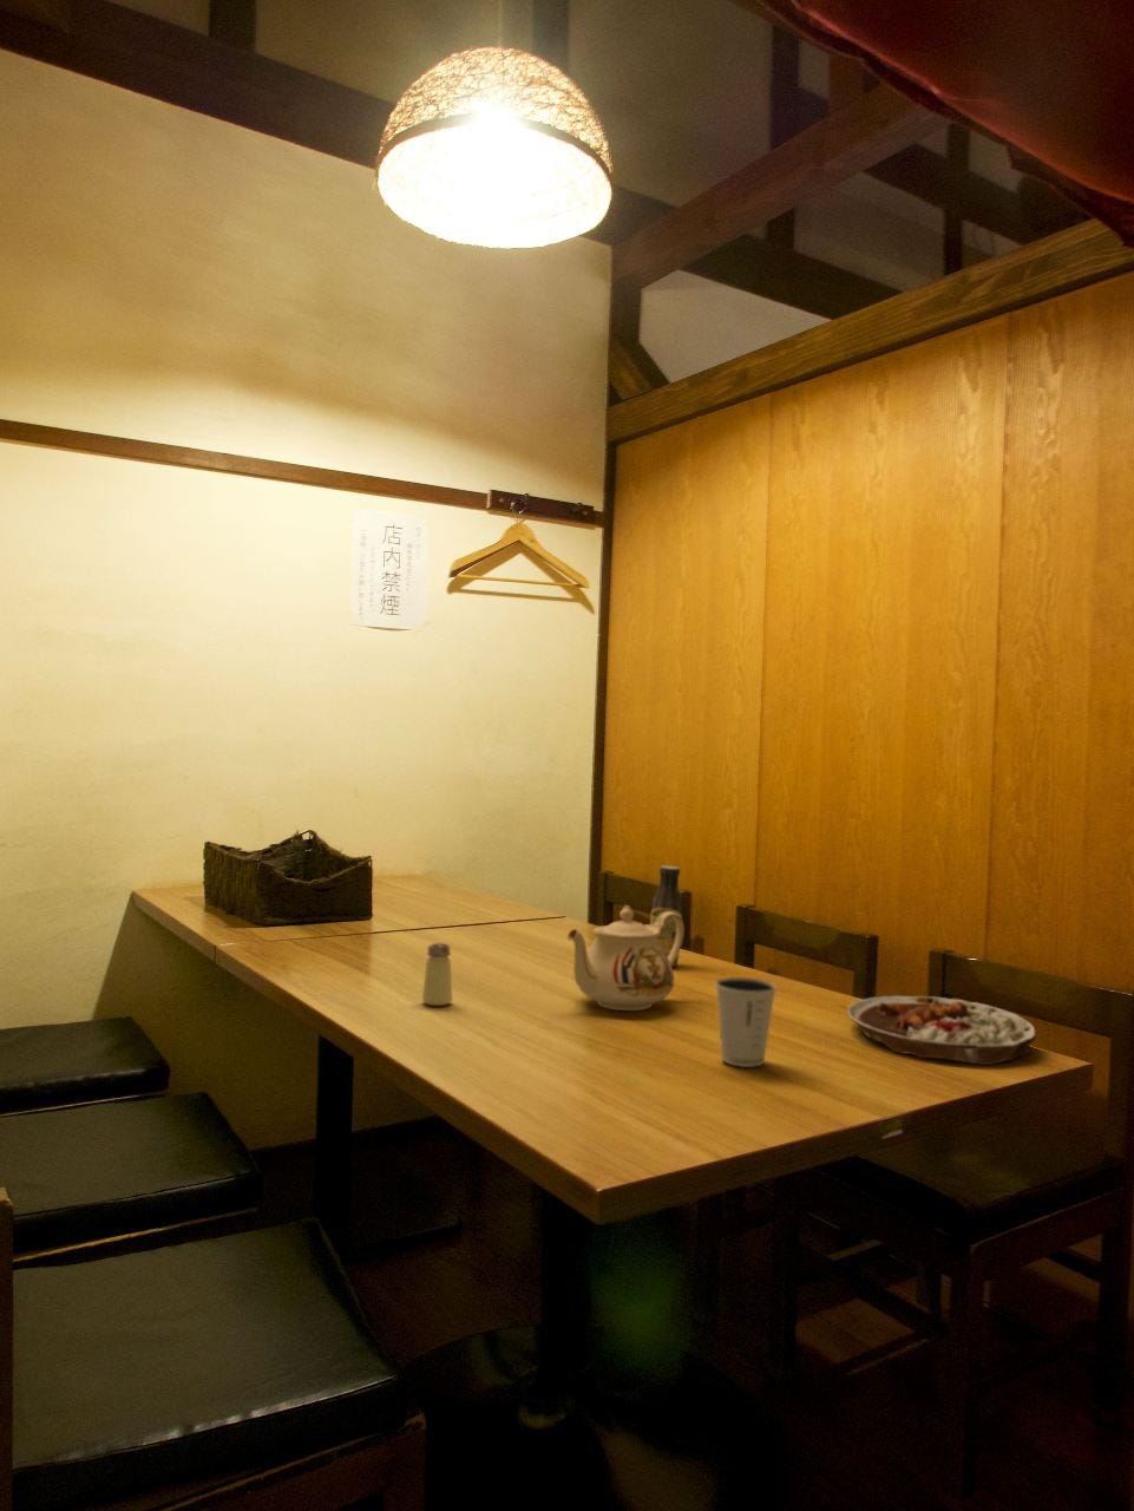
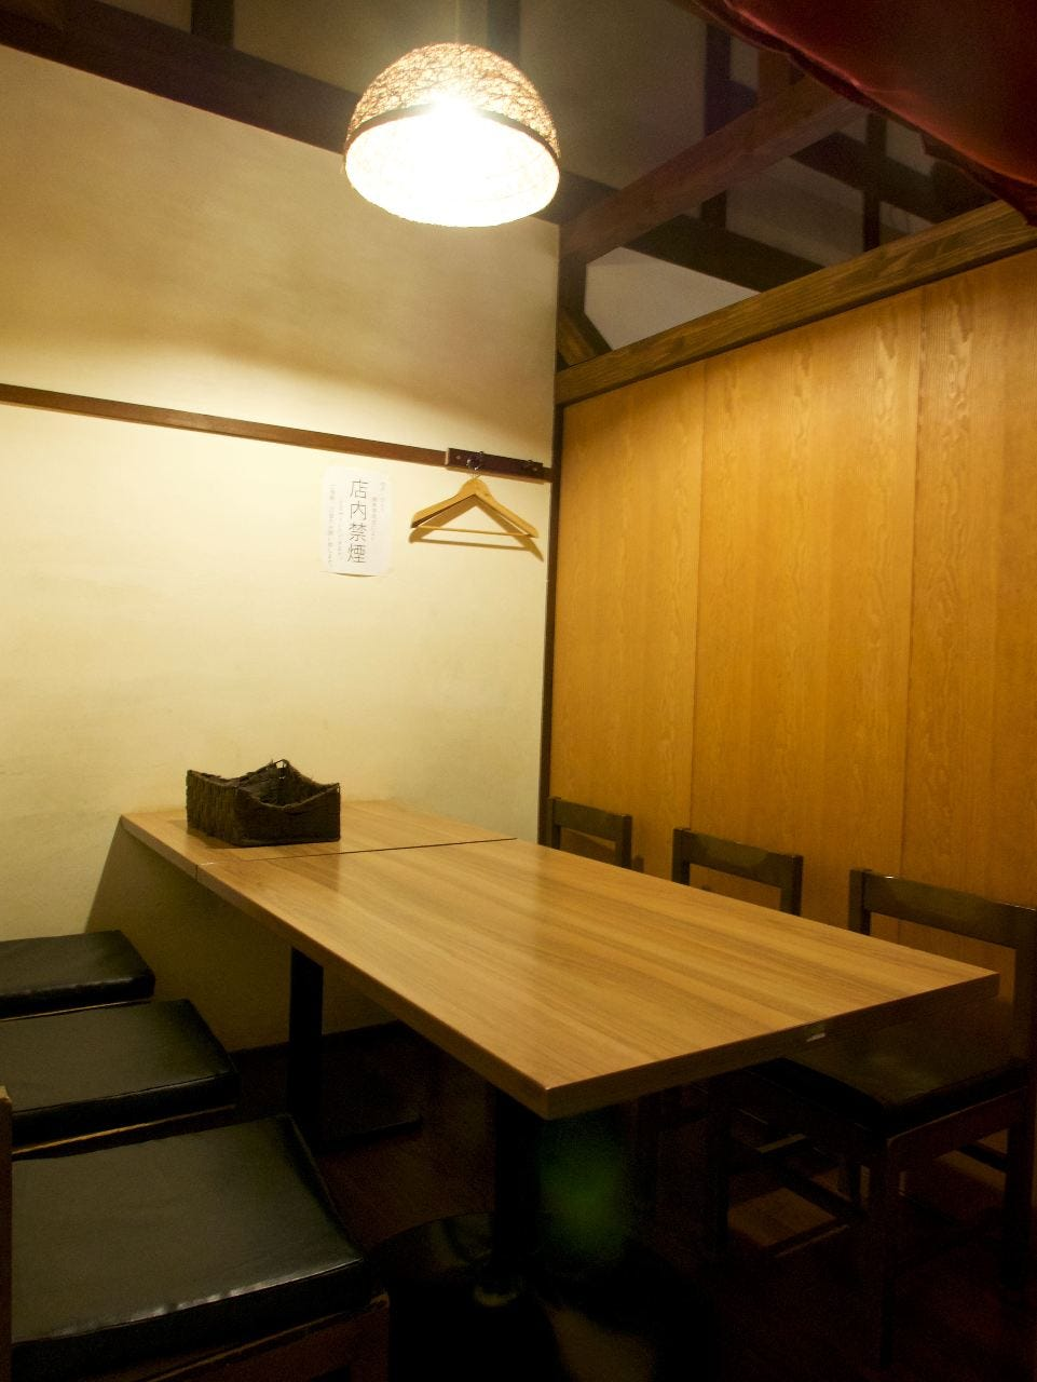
- plate [846,995,1038,1067]
- sauce bottle [649,864,684,968]
- saltshaker [422,943,453,1007]
- dixie cup [714,976,778,1069]
- teapot [567,904,686,1012]
